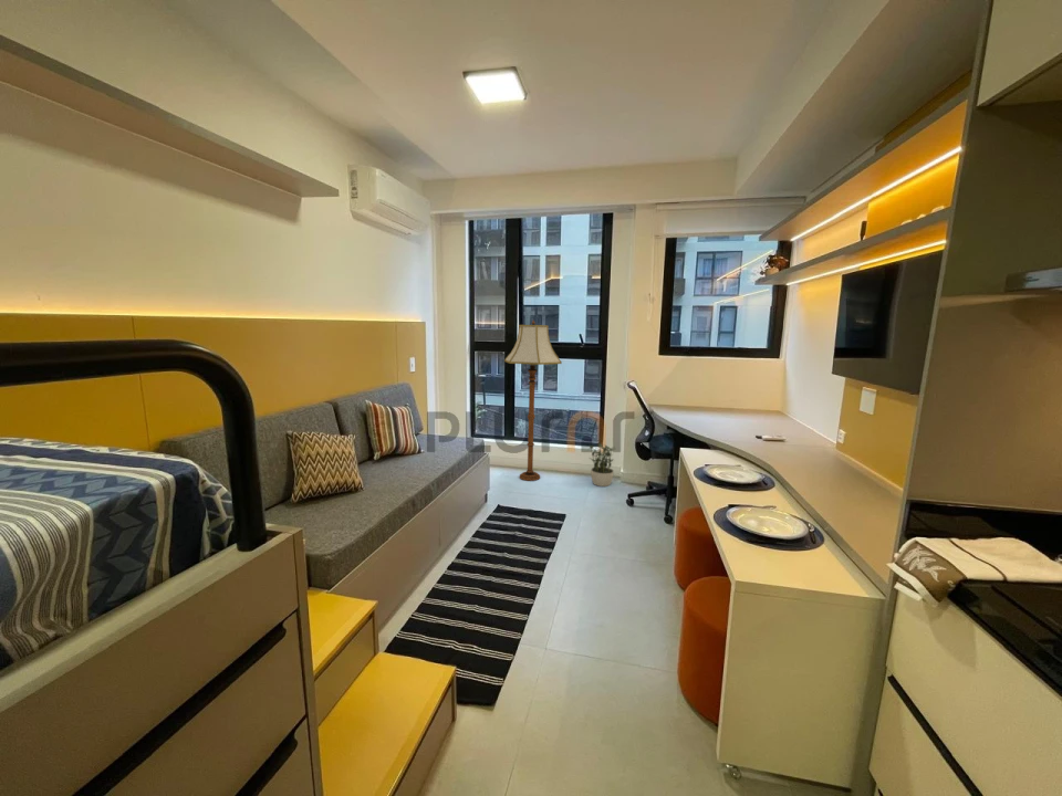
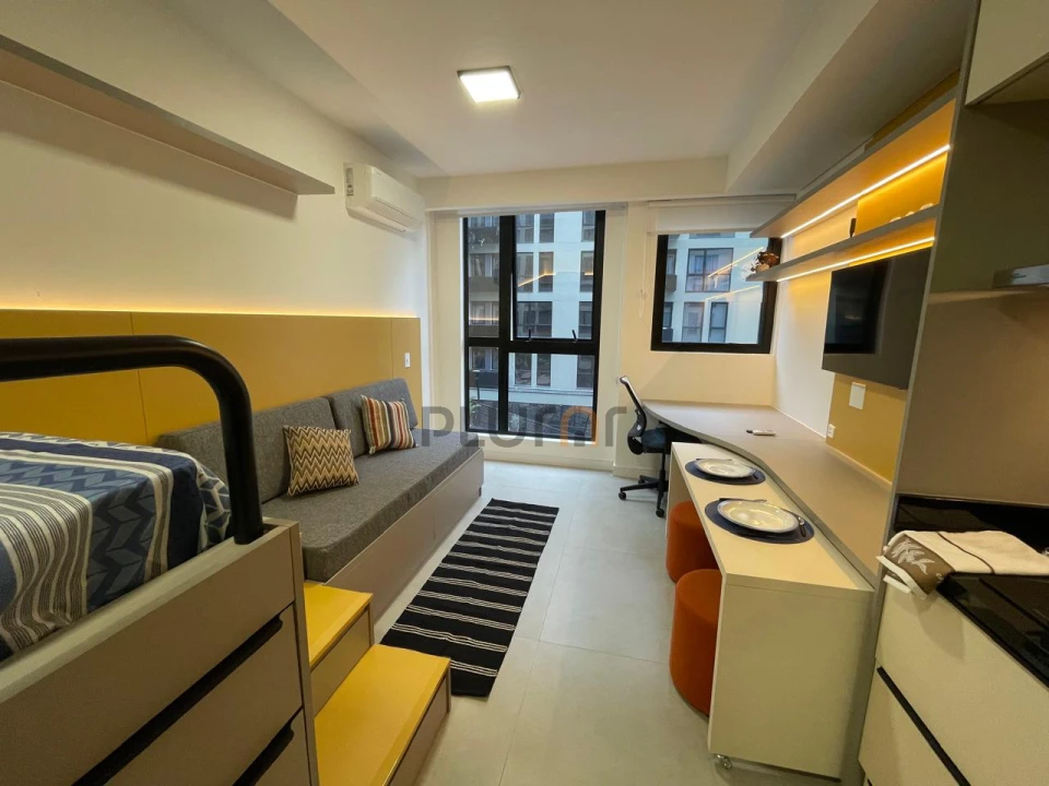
- potted plant [587,442,615,488]
- floor lamp [503,320,563,482]
